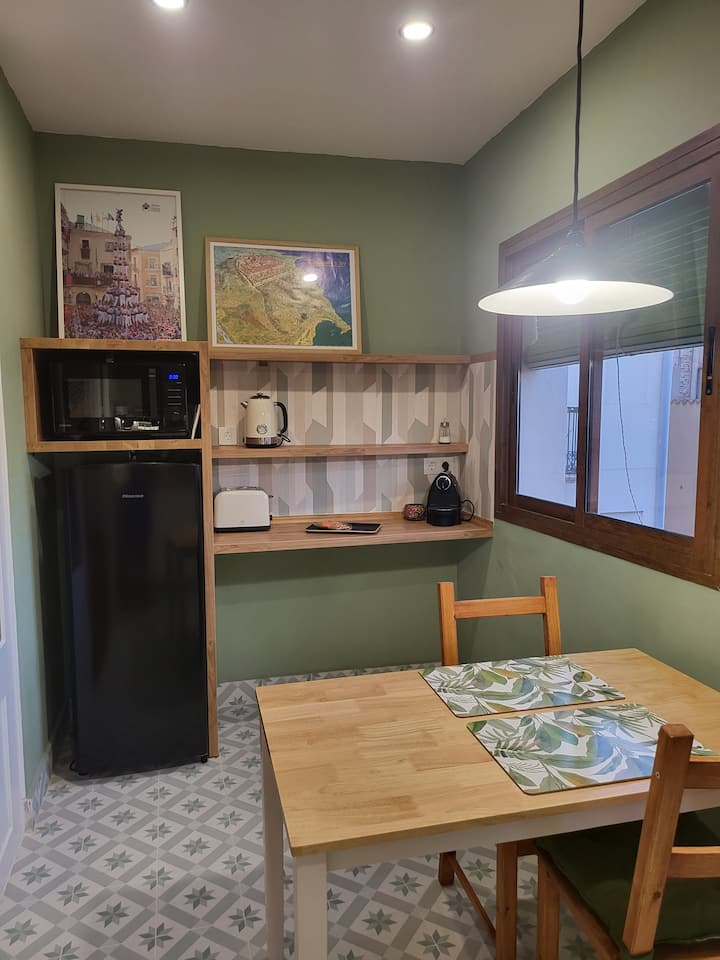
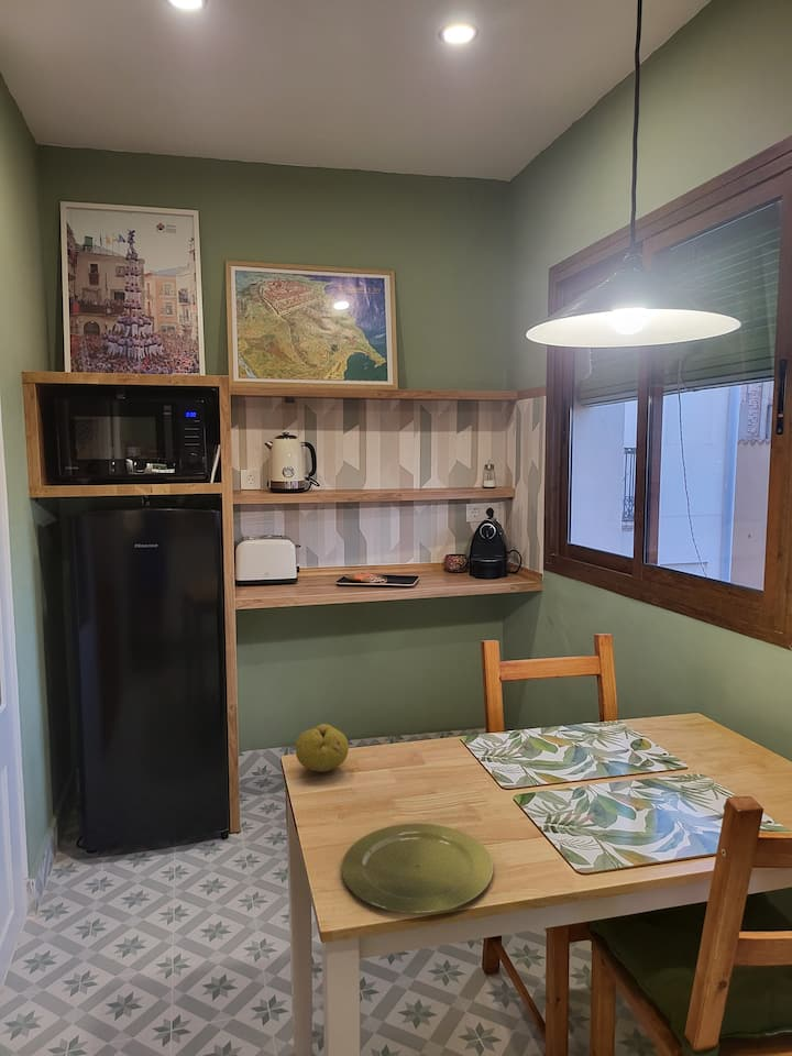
+ fruit [295,723,350,773]
+ plate [341,823,494,915]
